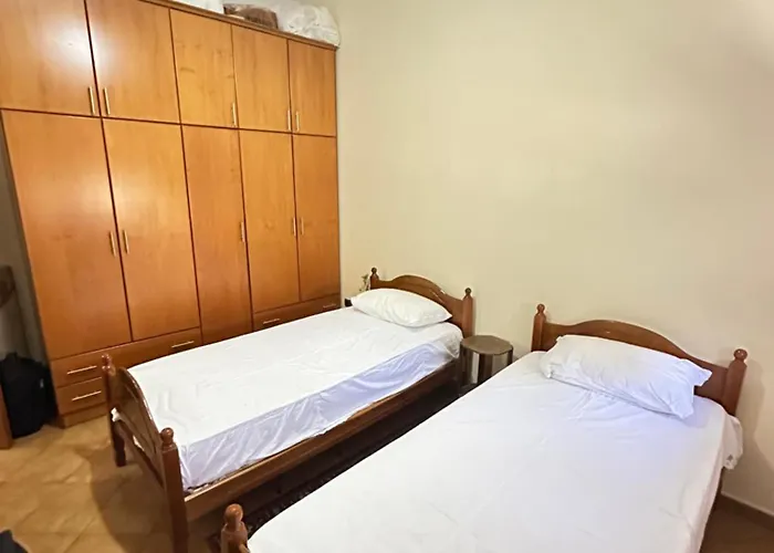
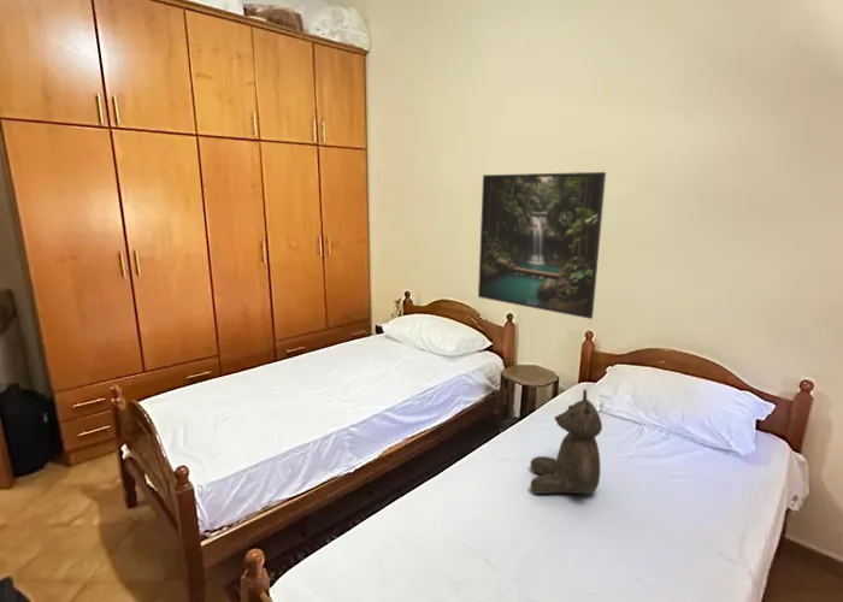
+ teddy bear [530,388,603,495]
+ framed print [477,171,607,320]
